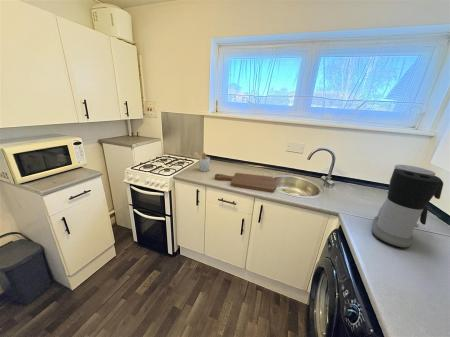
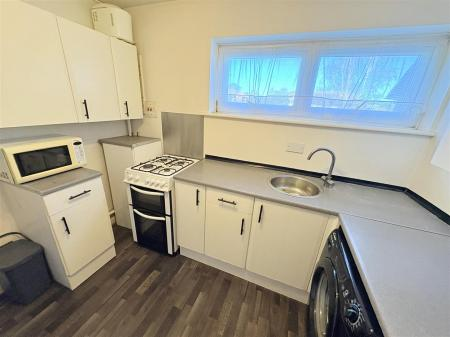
- cutting board [214,172,278,193]
- coffee maker [371,164,444,250]
- utensil holder [193,151,211,173]
